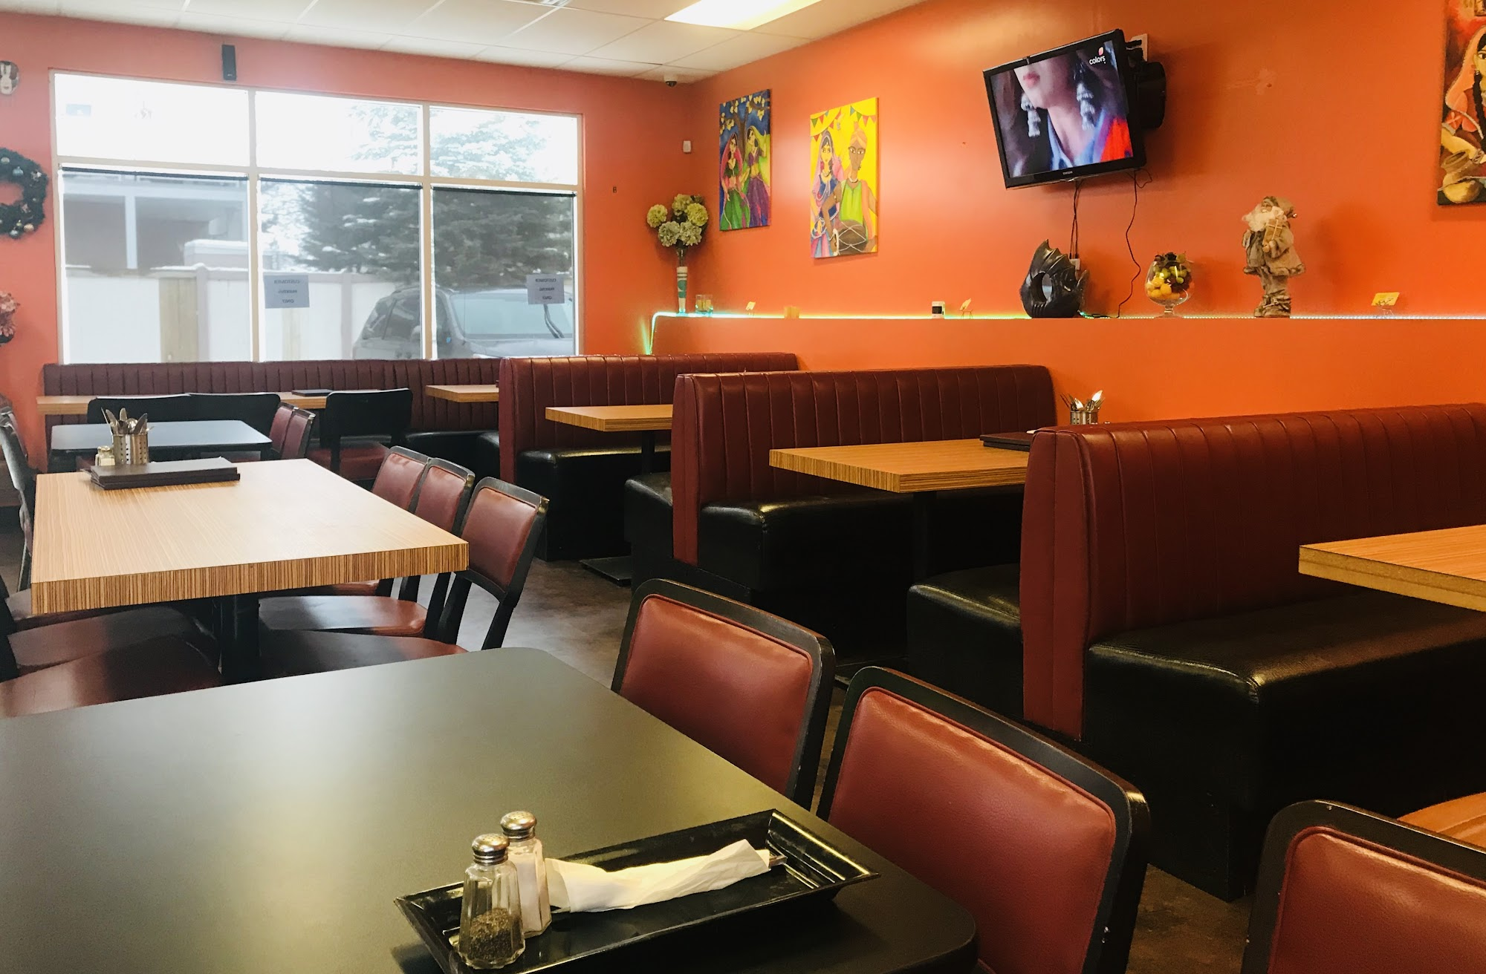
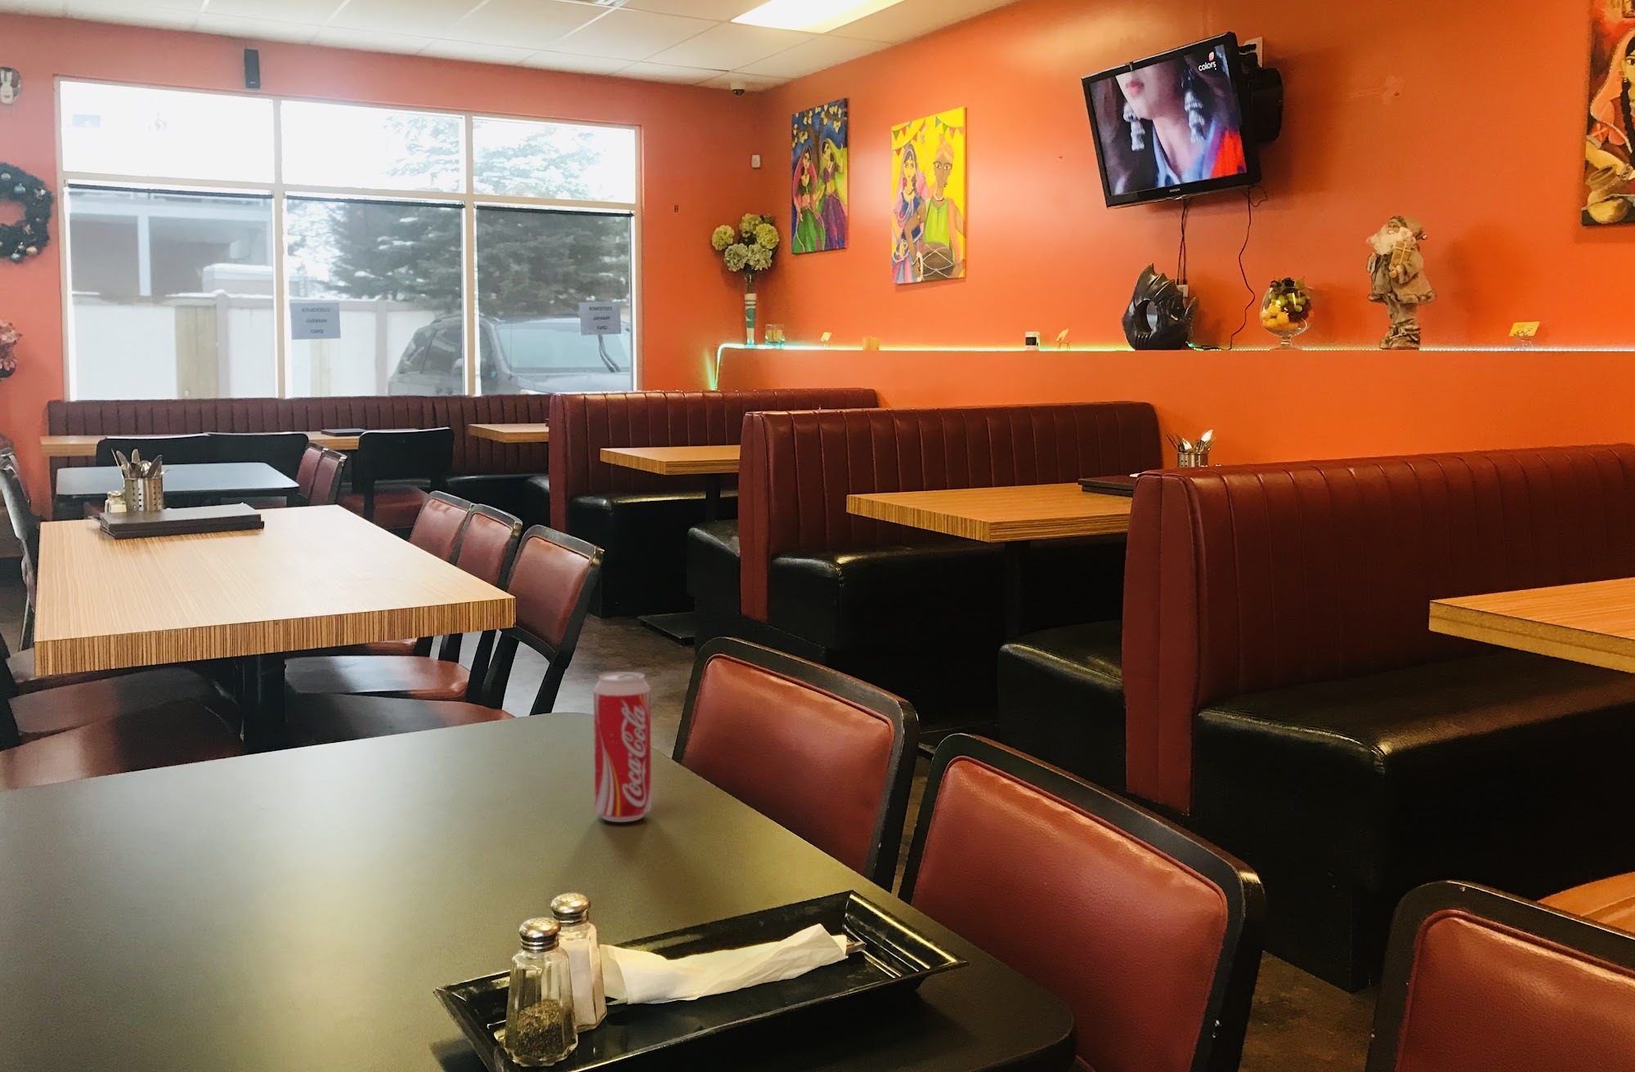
+ beverage can [592,671,652,823]
